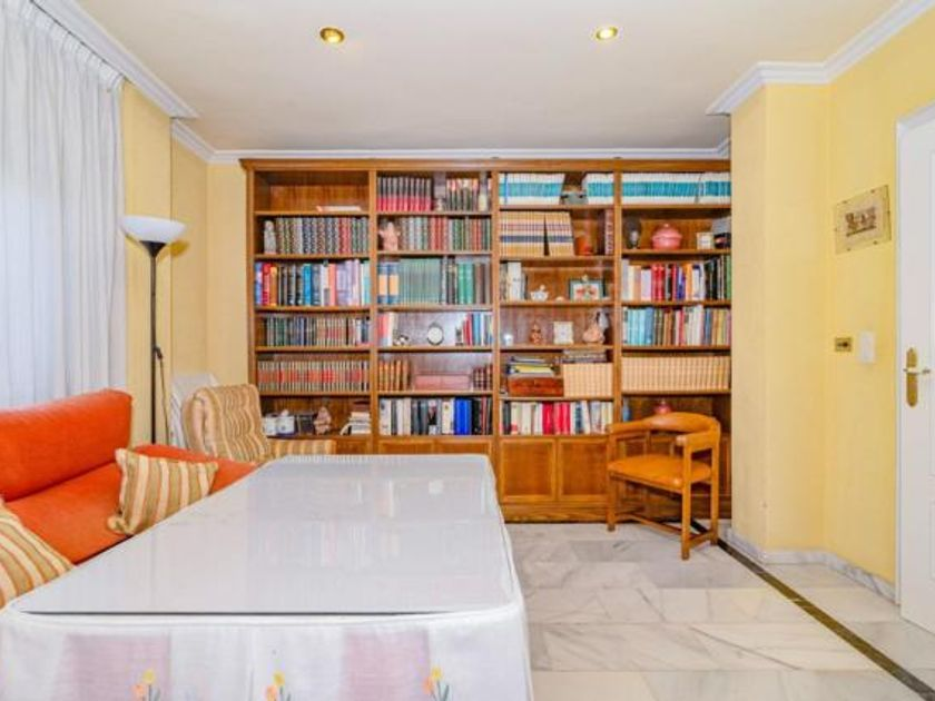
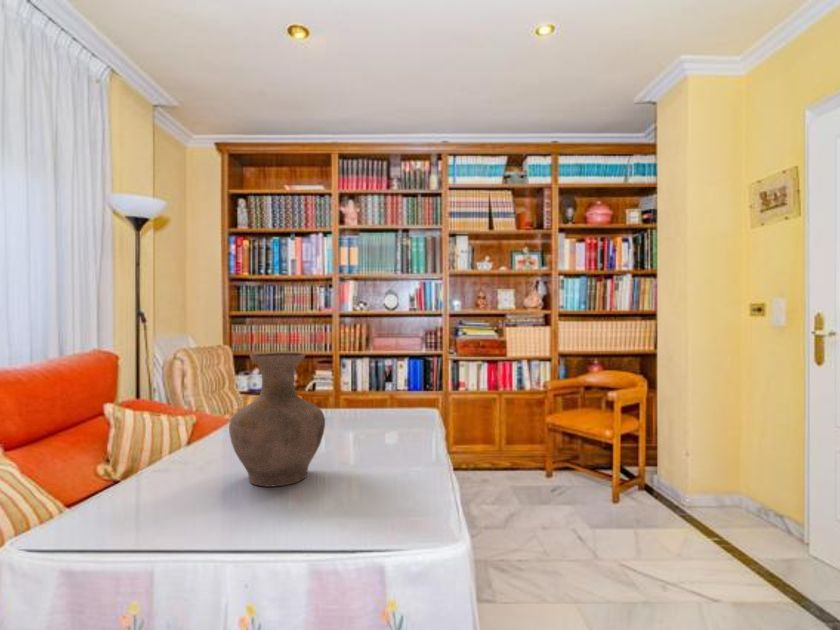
+ vase [228,351,326,488]
